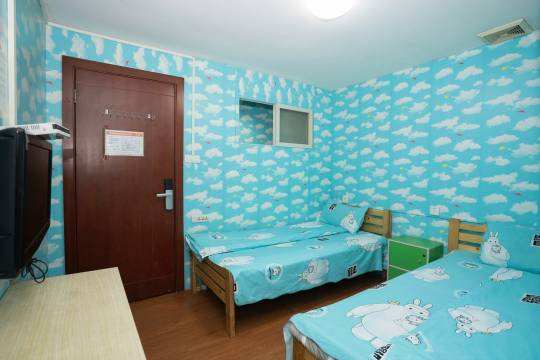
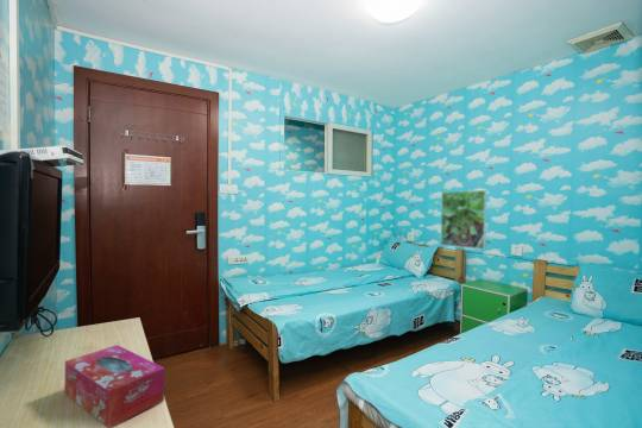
+ tissue box [63,344,165,428]
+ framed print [440,189,487,251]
